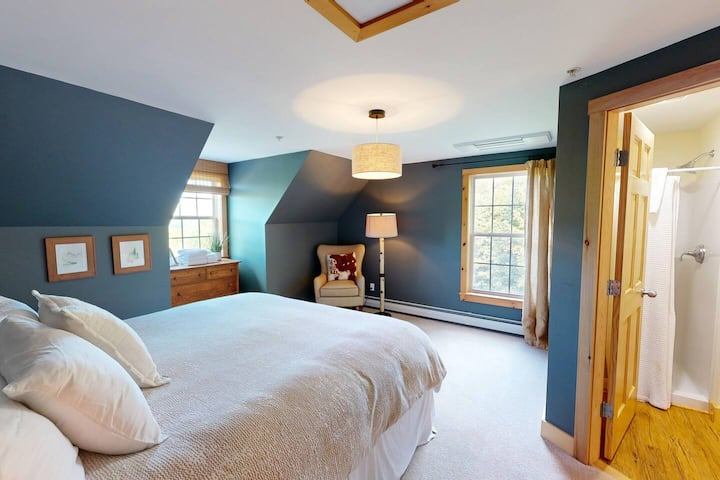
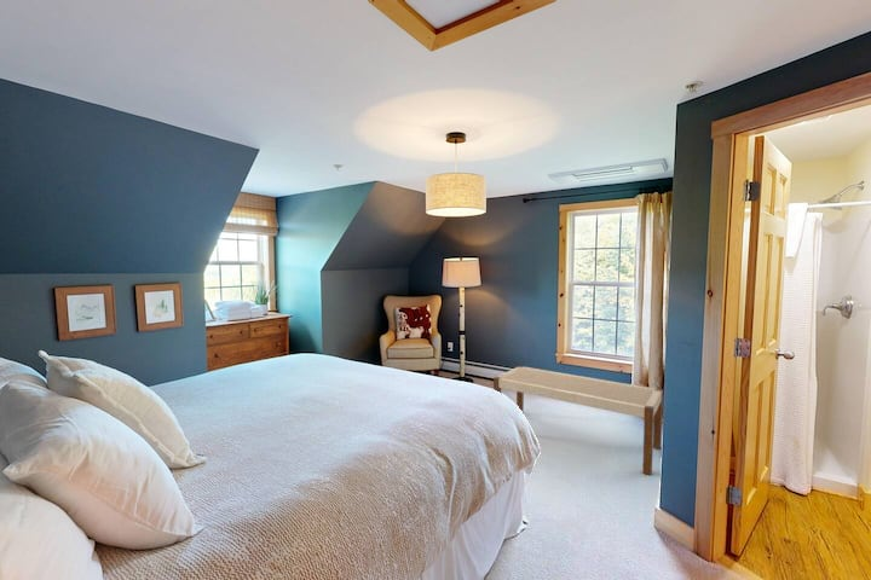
+ bench [492,365,664,476]
